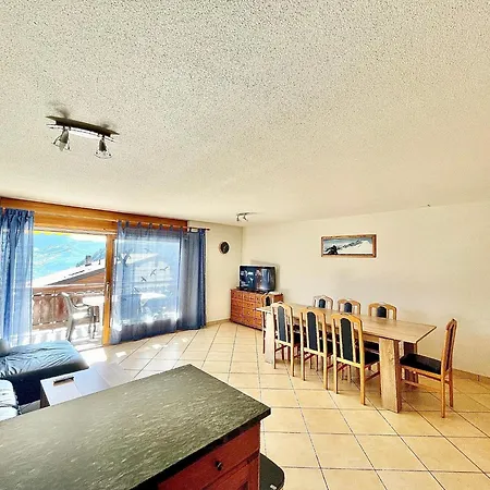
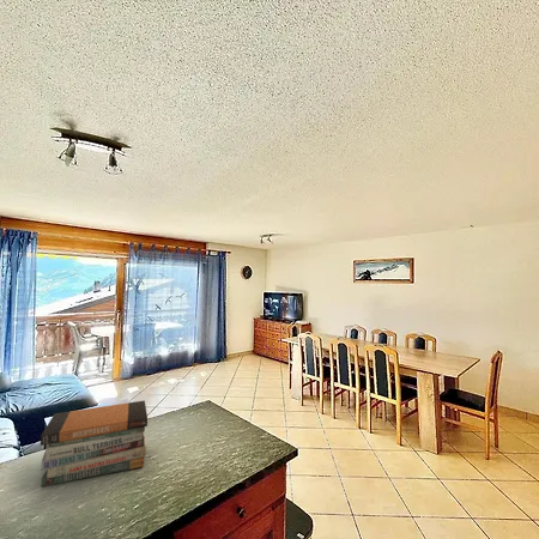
+ book stack [40,399,149,487]
